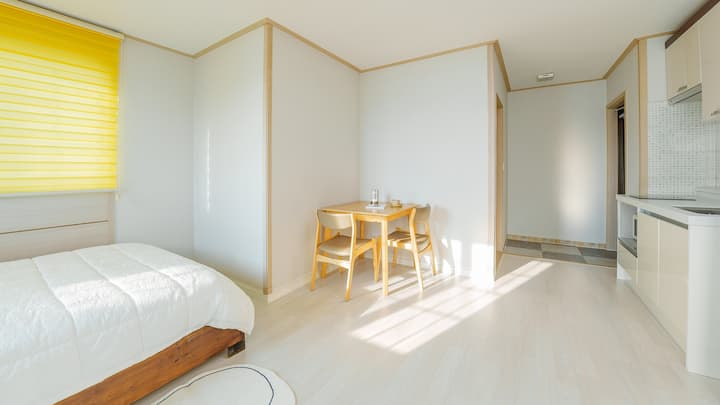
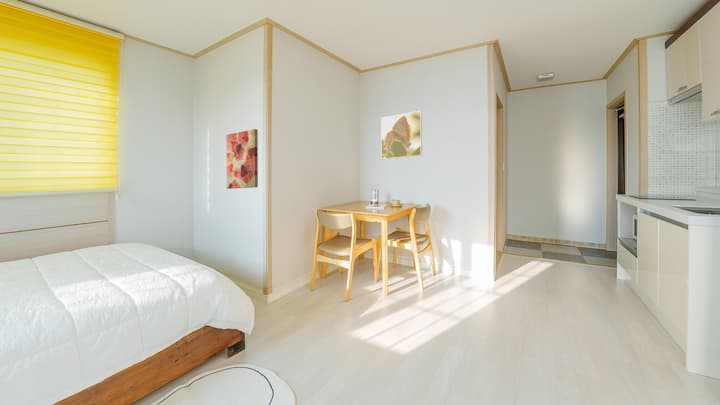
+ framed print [380,110,423,160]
+ wall art [226,128,259,190]
